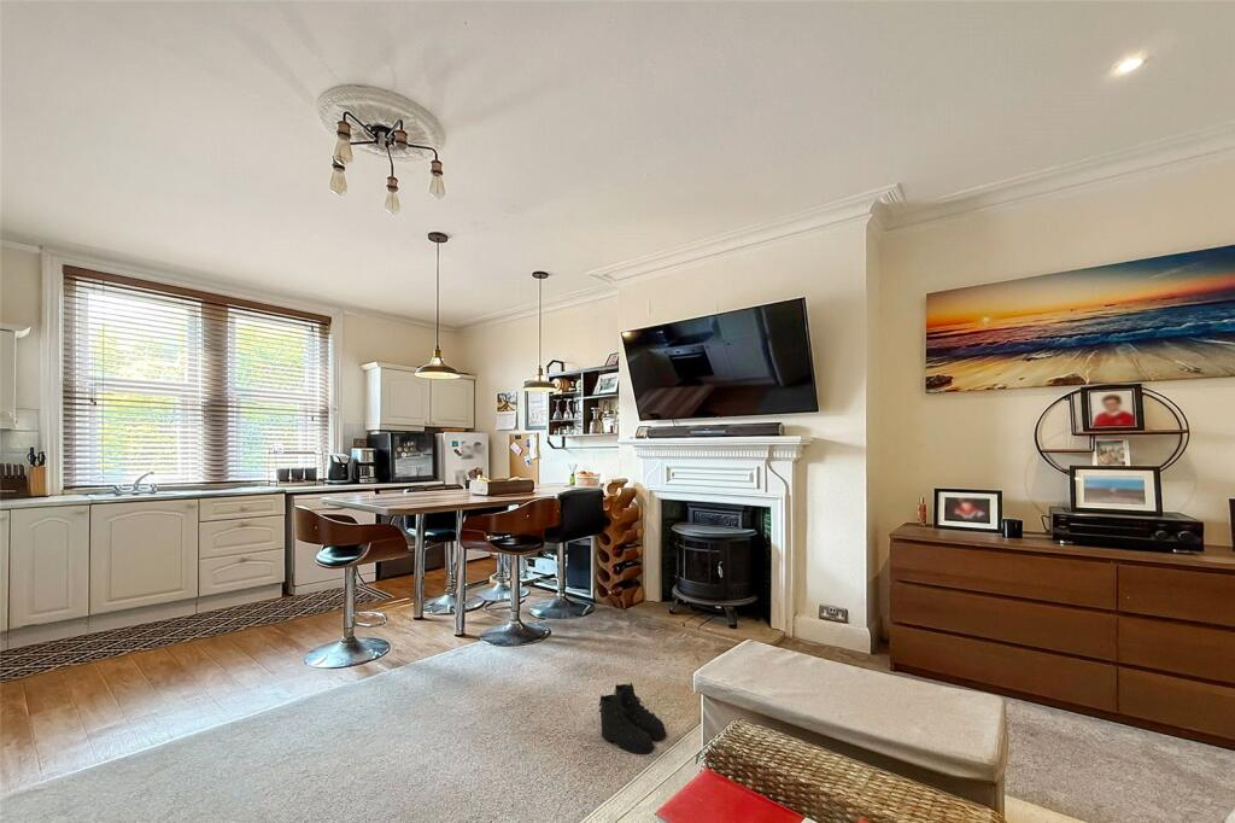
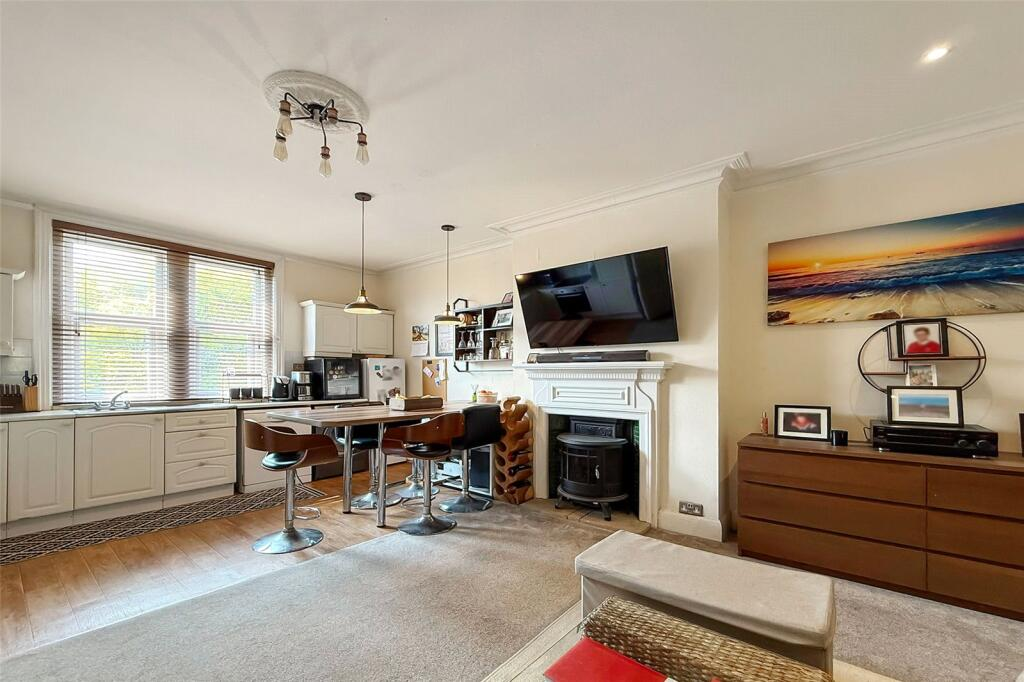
- boots [597,682,667,755]
